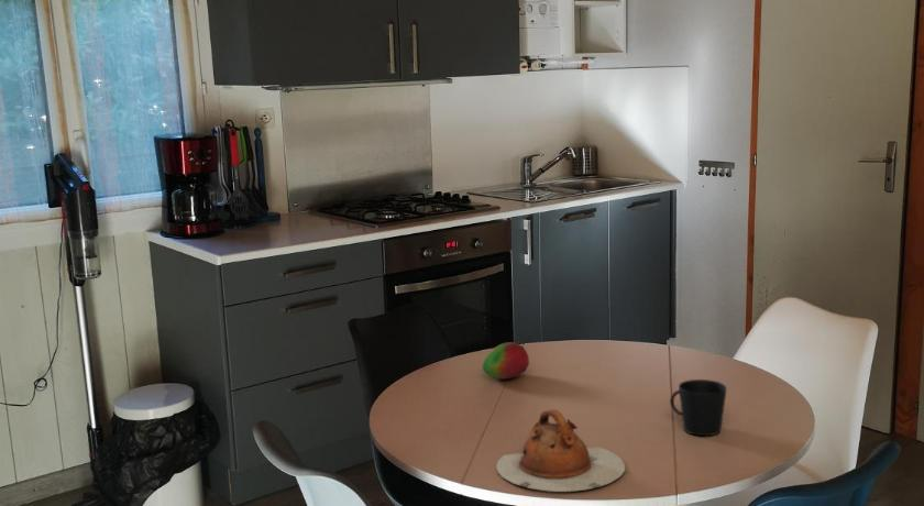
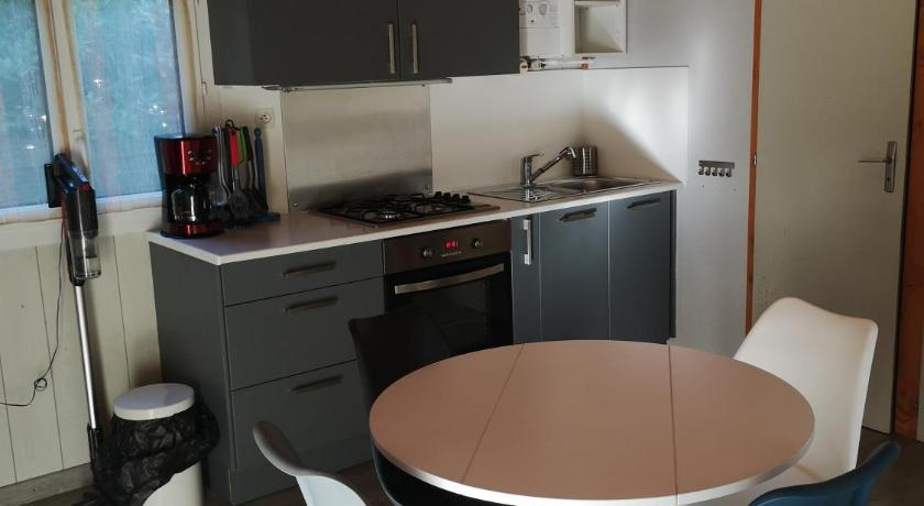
- fruit [482,341,530,381]
- cup [669,378,727,437]
- teapot [495,408,626,493]
